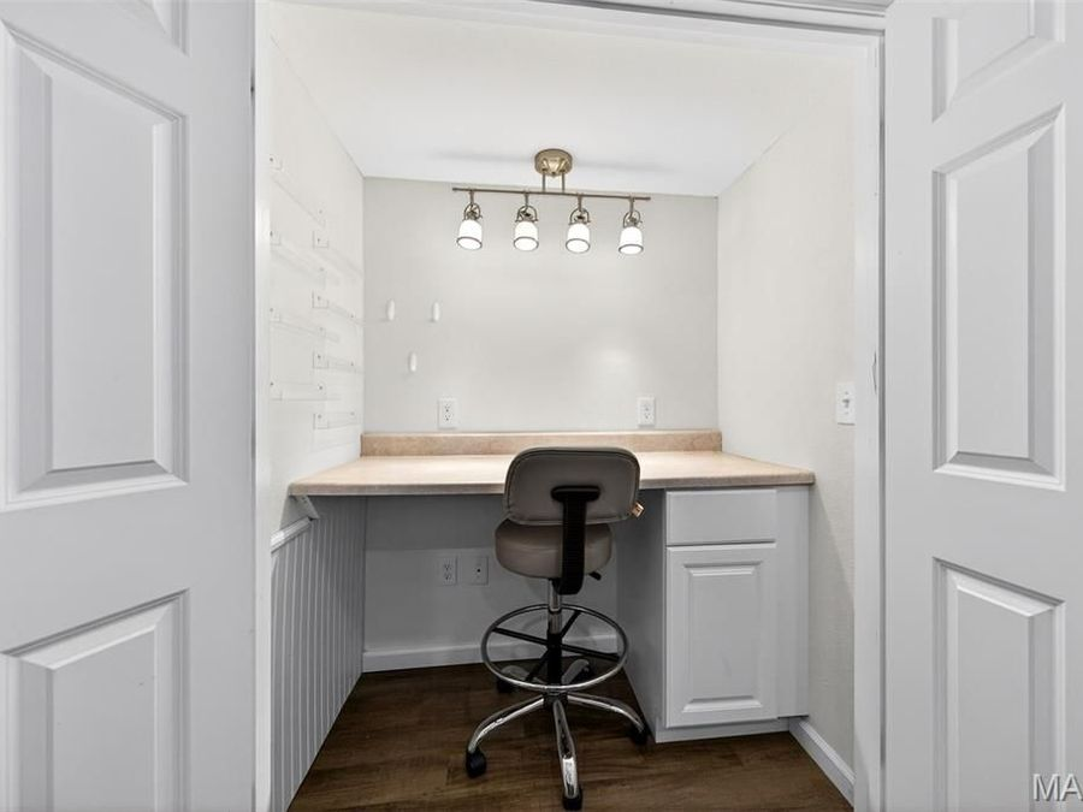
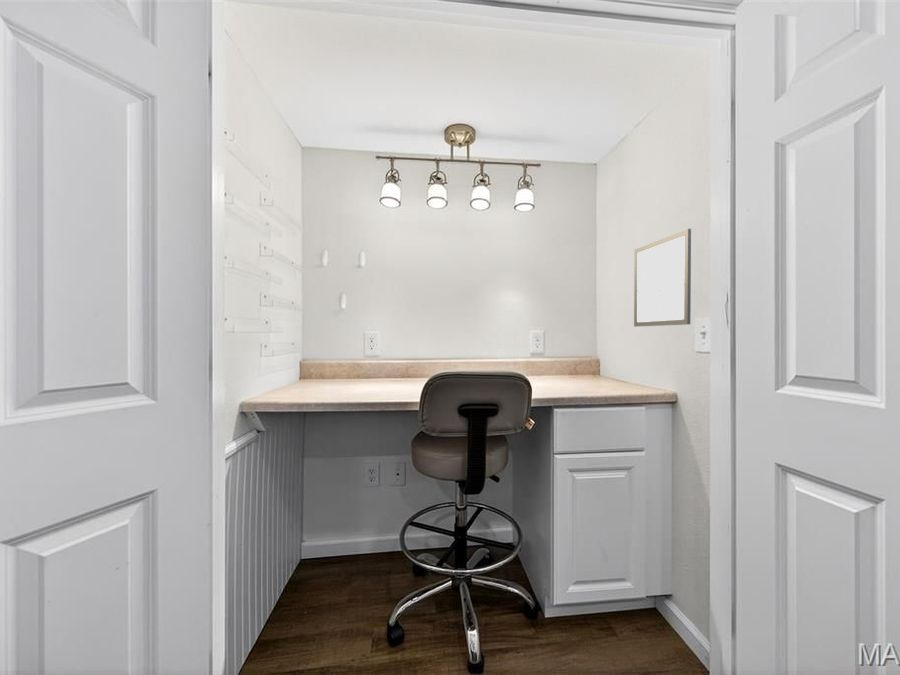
+ wall art [633,228,692,328]
